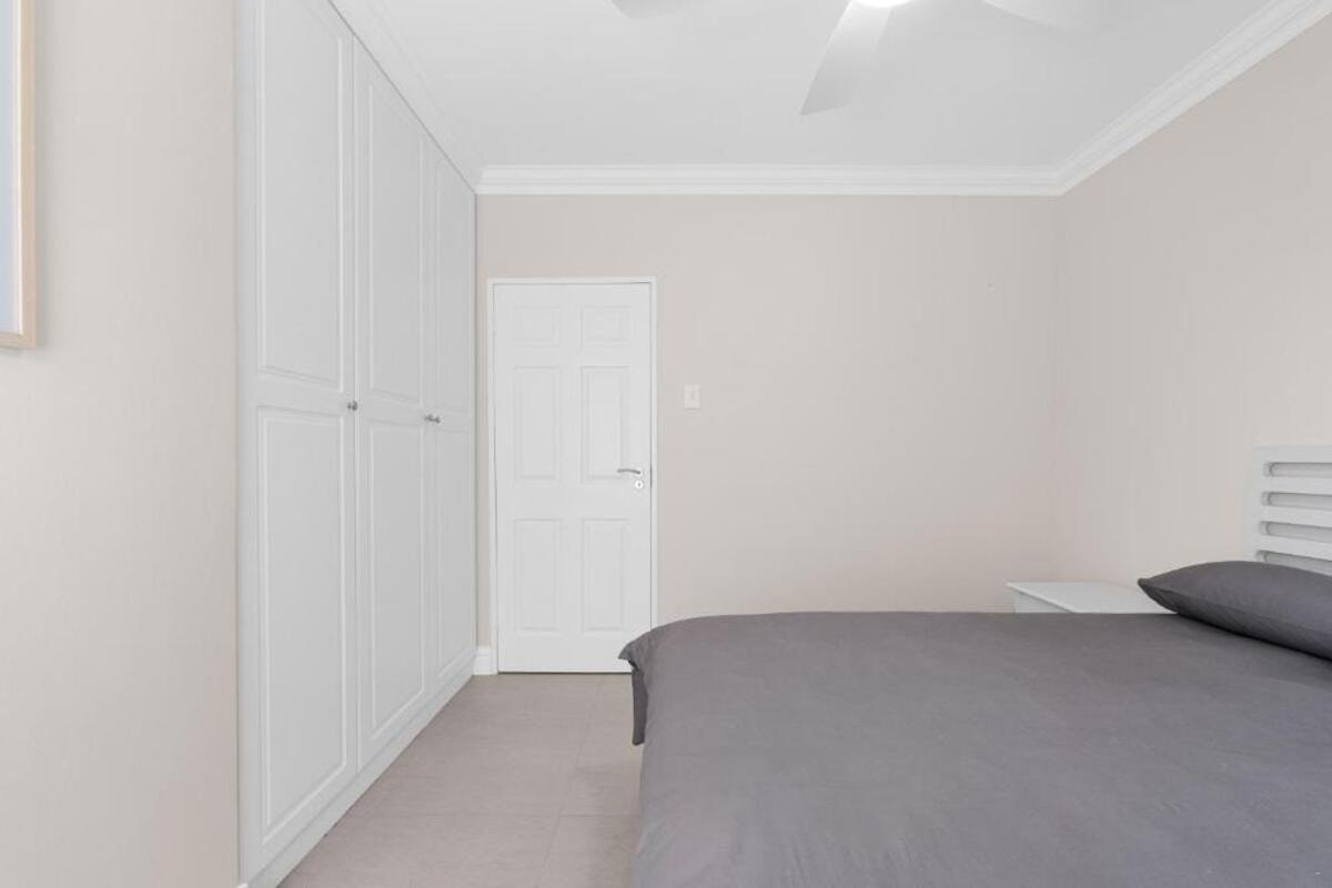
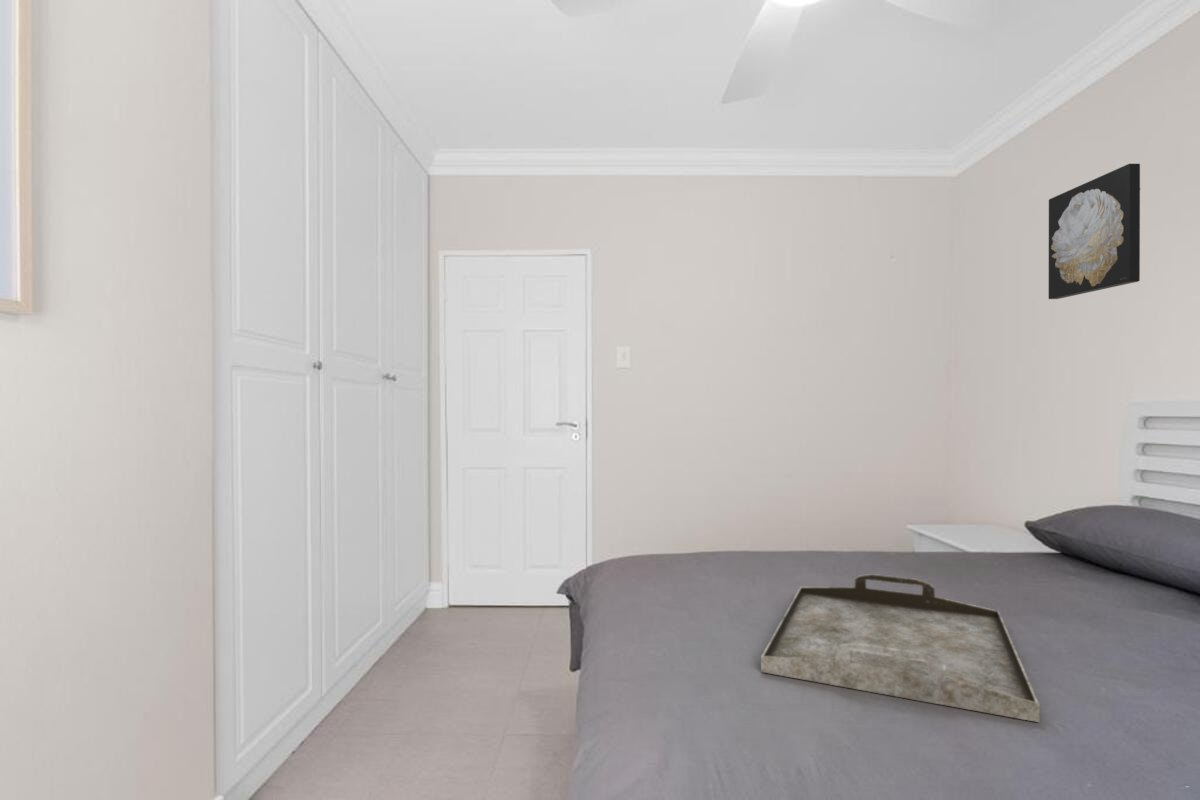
+ wall art [1048,163,1141,300]
+ serving tray [760,573,1040,723]
